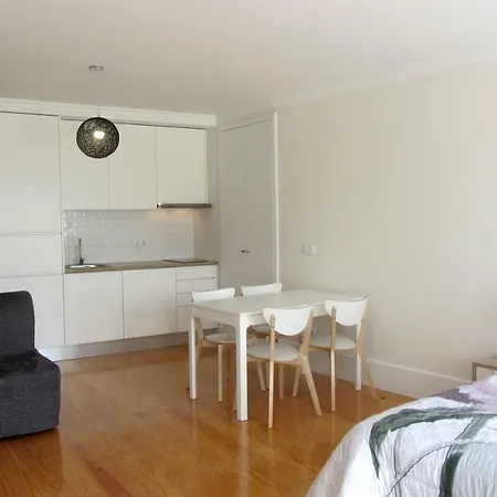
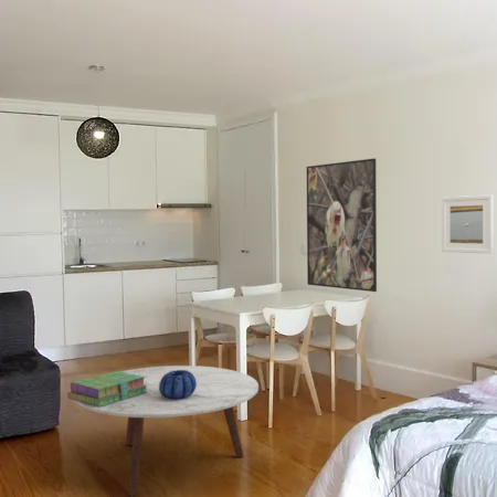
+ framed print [441,193,495,255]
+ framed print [306,158,378,293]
+ coffee table [75,364,260,497]
+ stack of books [66,370,148,406]
+ decorative bowl [159,370,197,400]
